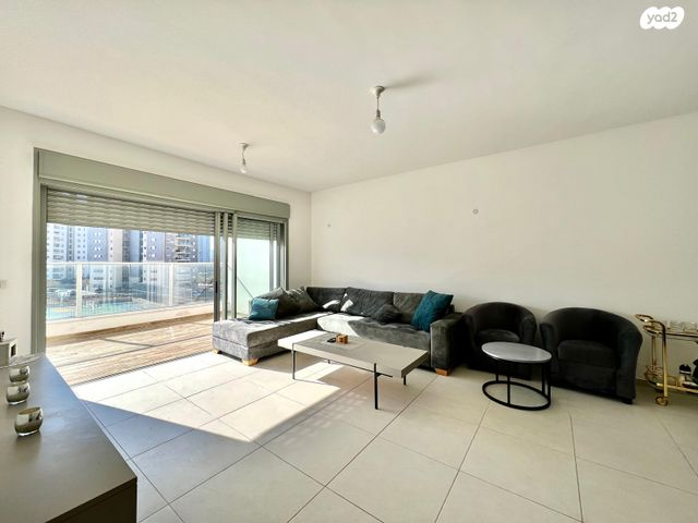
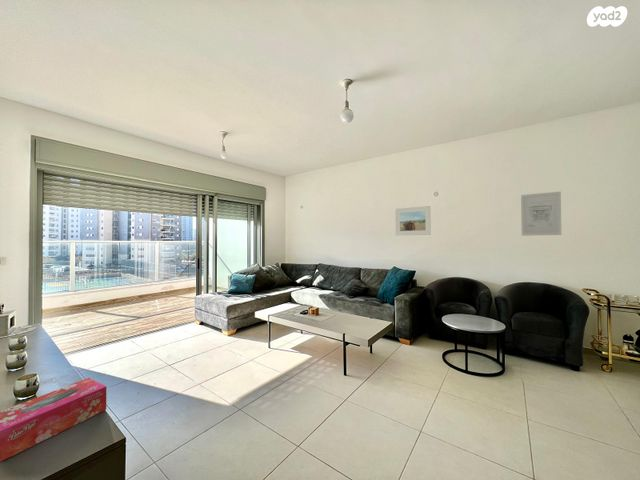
+ wall art [520,191,562,237]
+ tissue box [0,377,107,463]
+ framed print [394,205,432,237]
